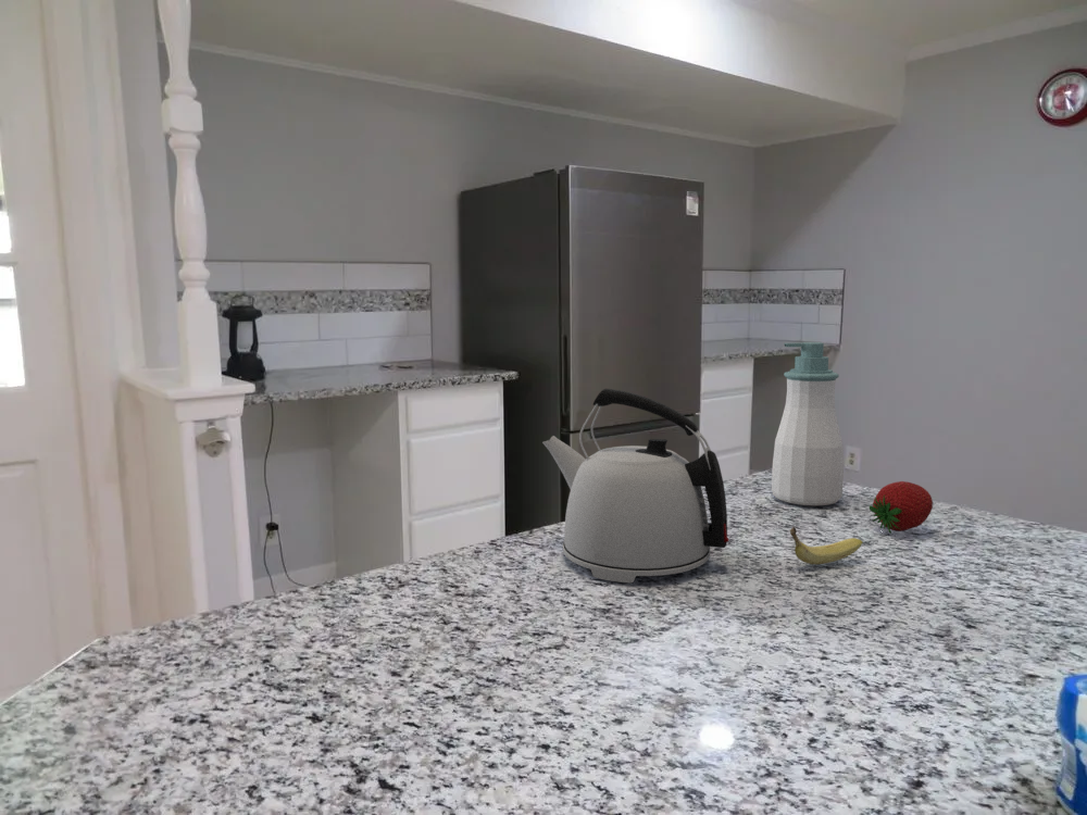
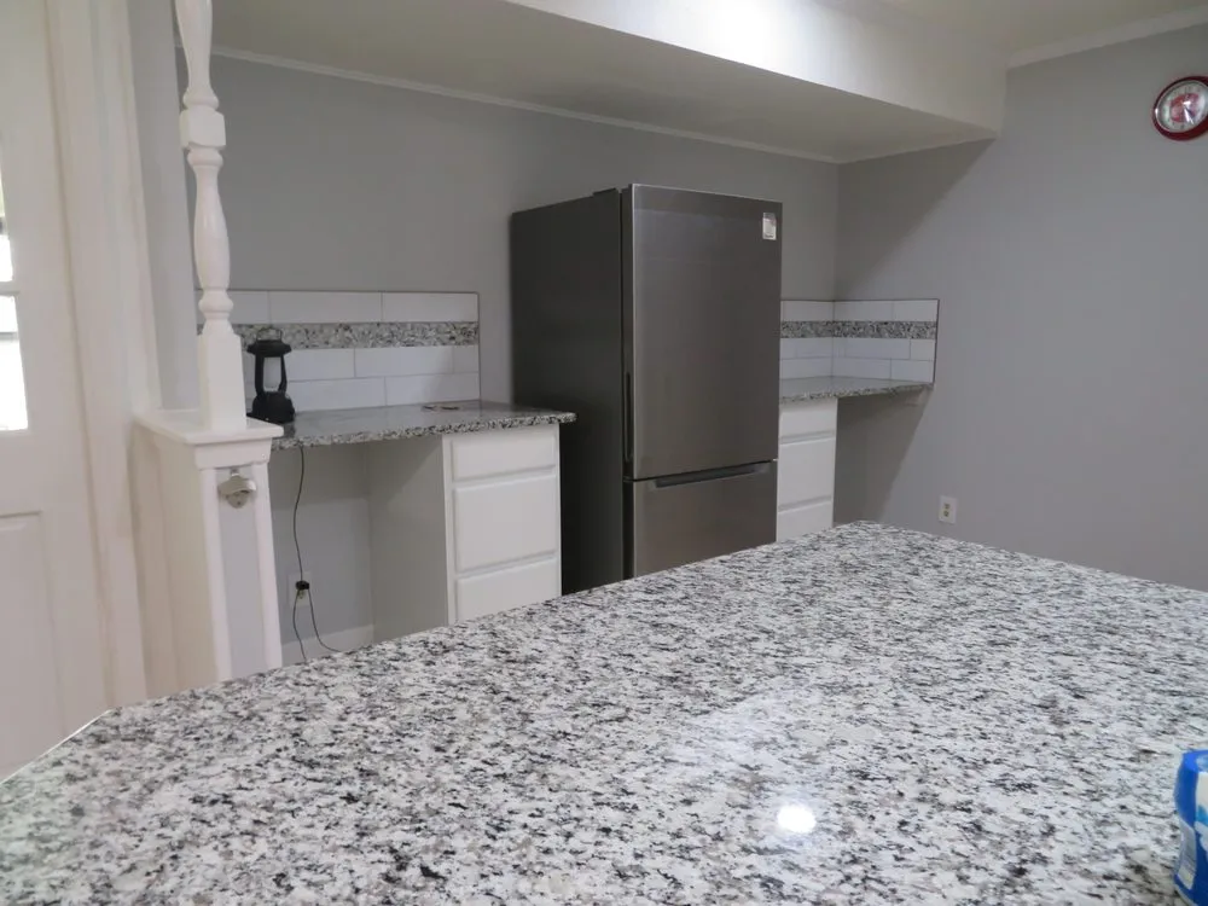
- soap bottle [771,341,845,506]
- kettle [541,388,730,584]
- fruit [869,480,934,535]
- banana [789,526,863,565]
